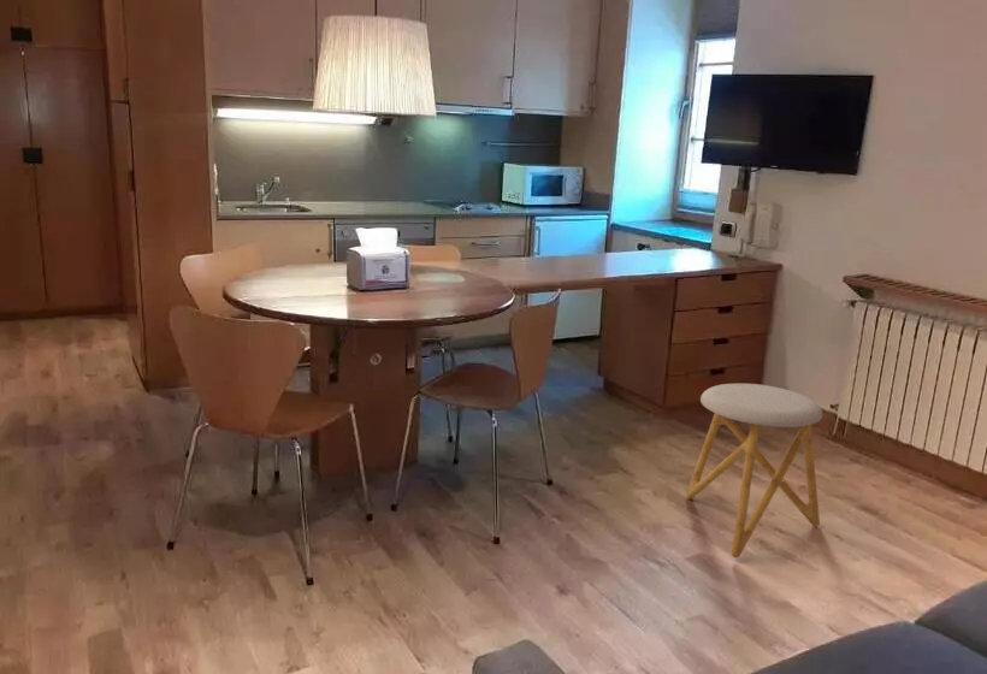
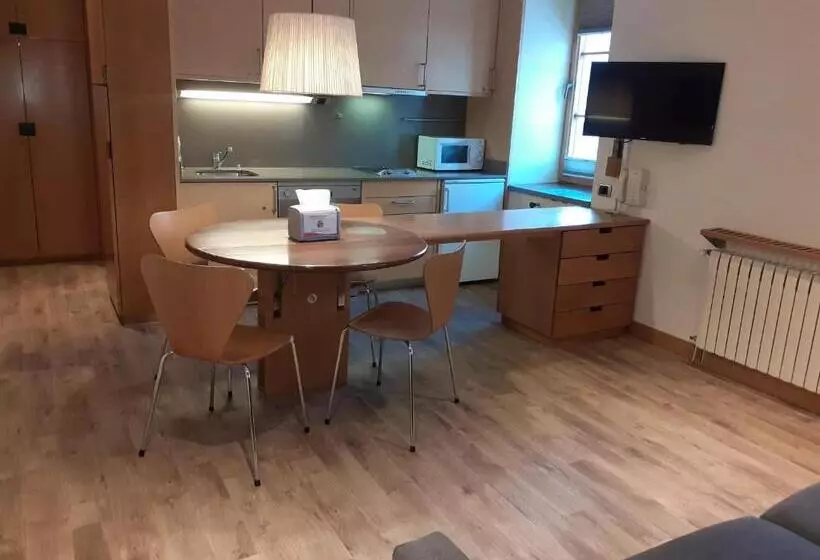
- stool [685,383,823,560]
